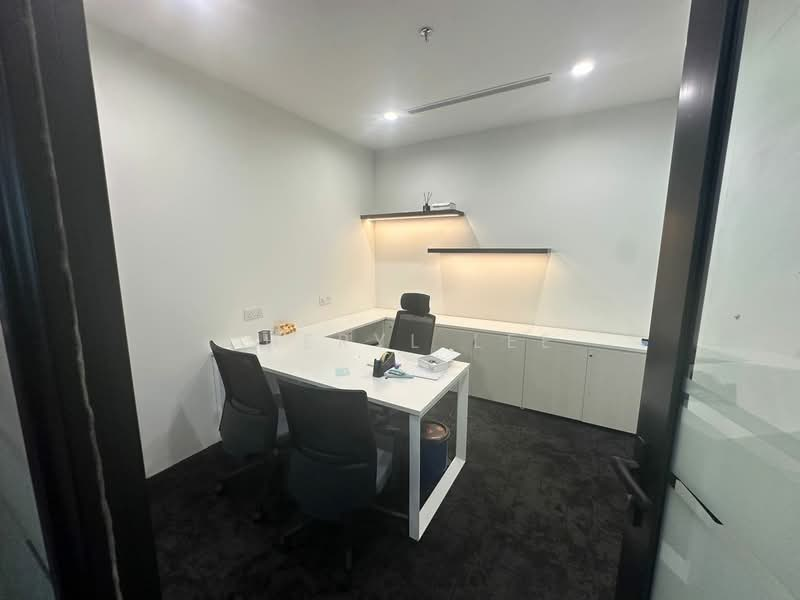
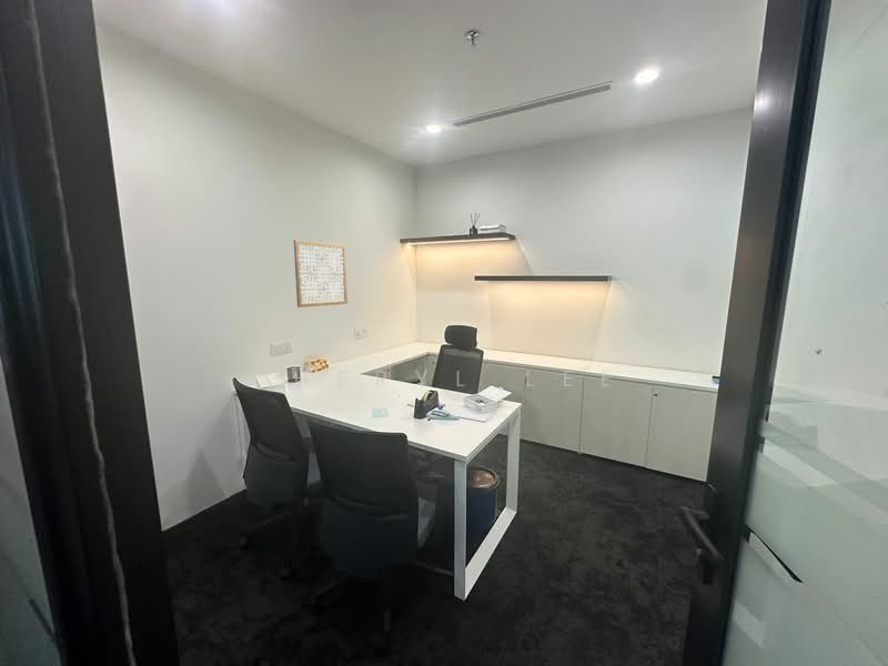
+ wall art [293,239,349,309]
